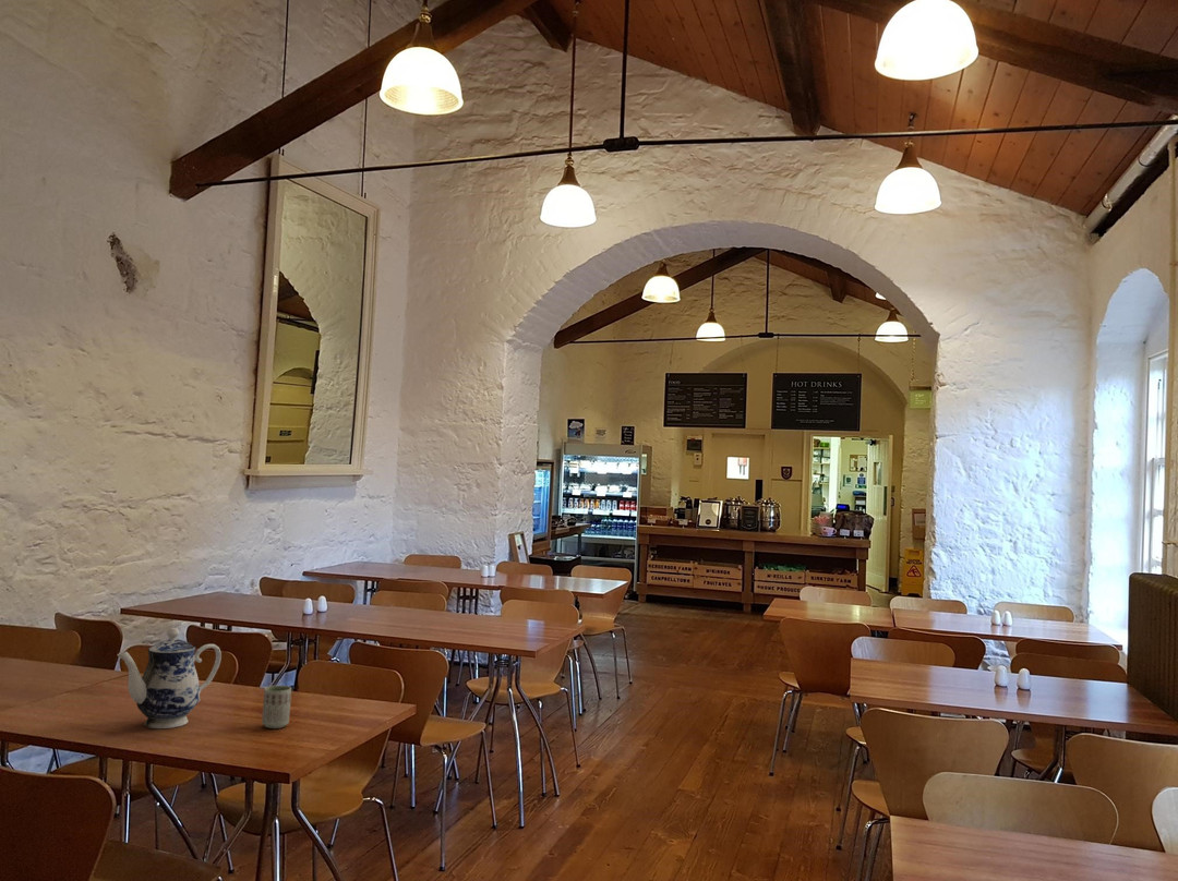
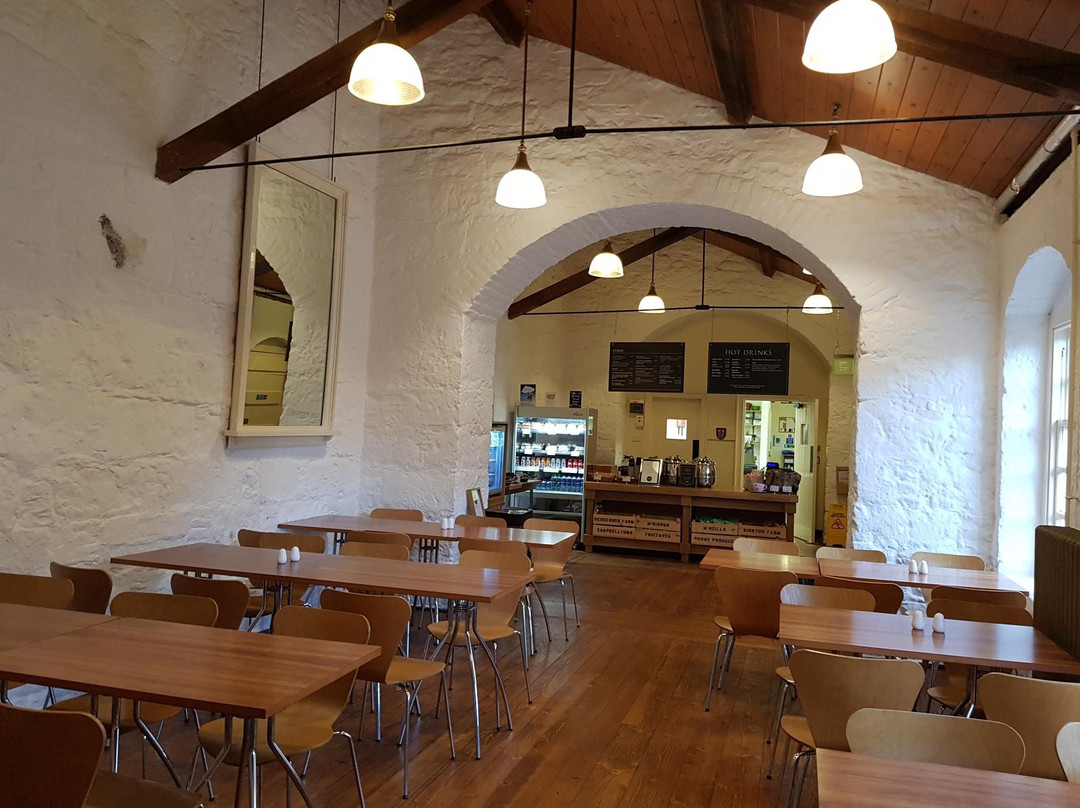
- cup [261,685,292,729]
- teapot [117,627,223,729]
